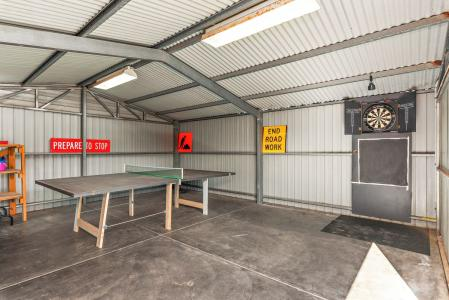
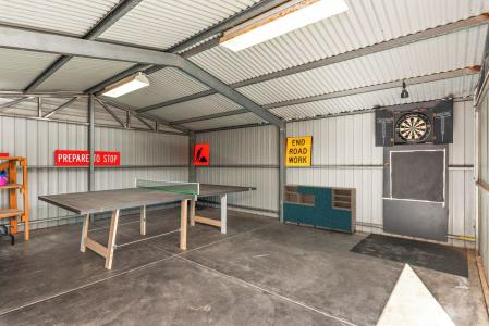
+ shelving unit [282,183,357,236]
